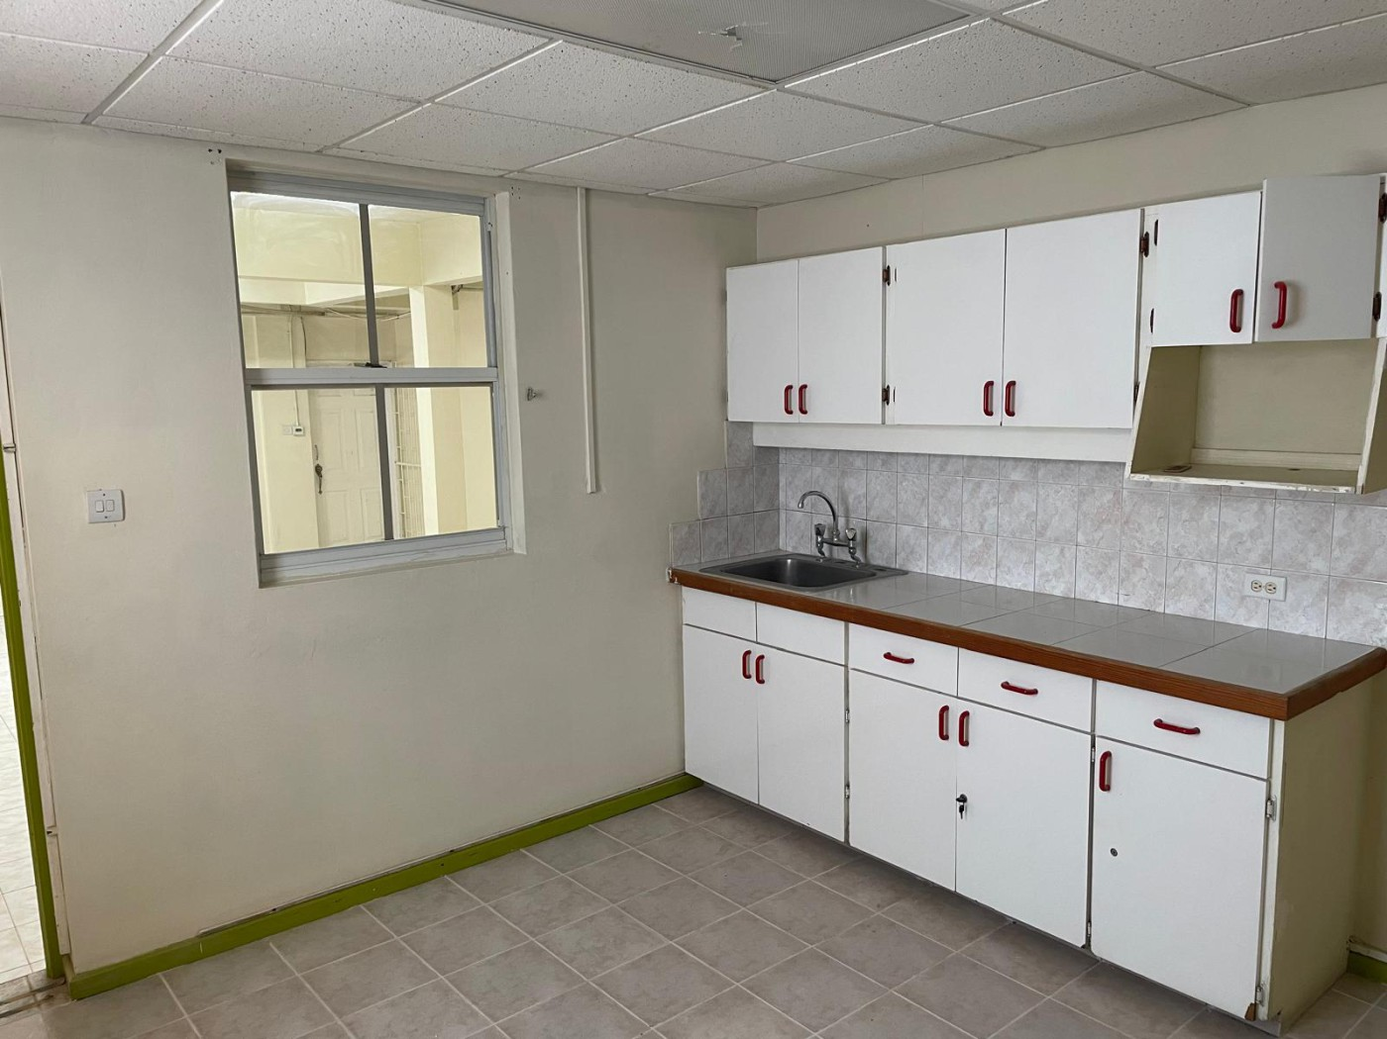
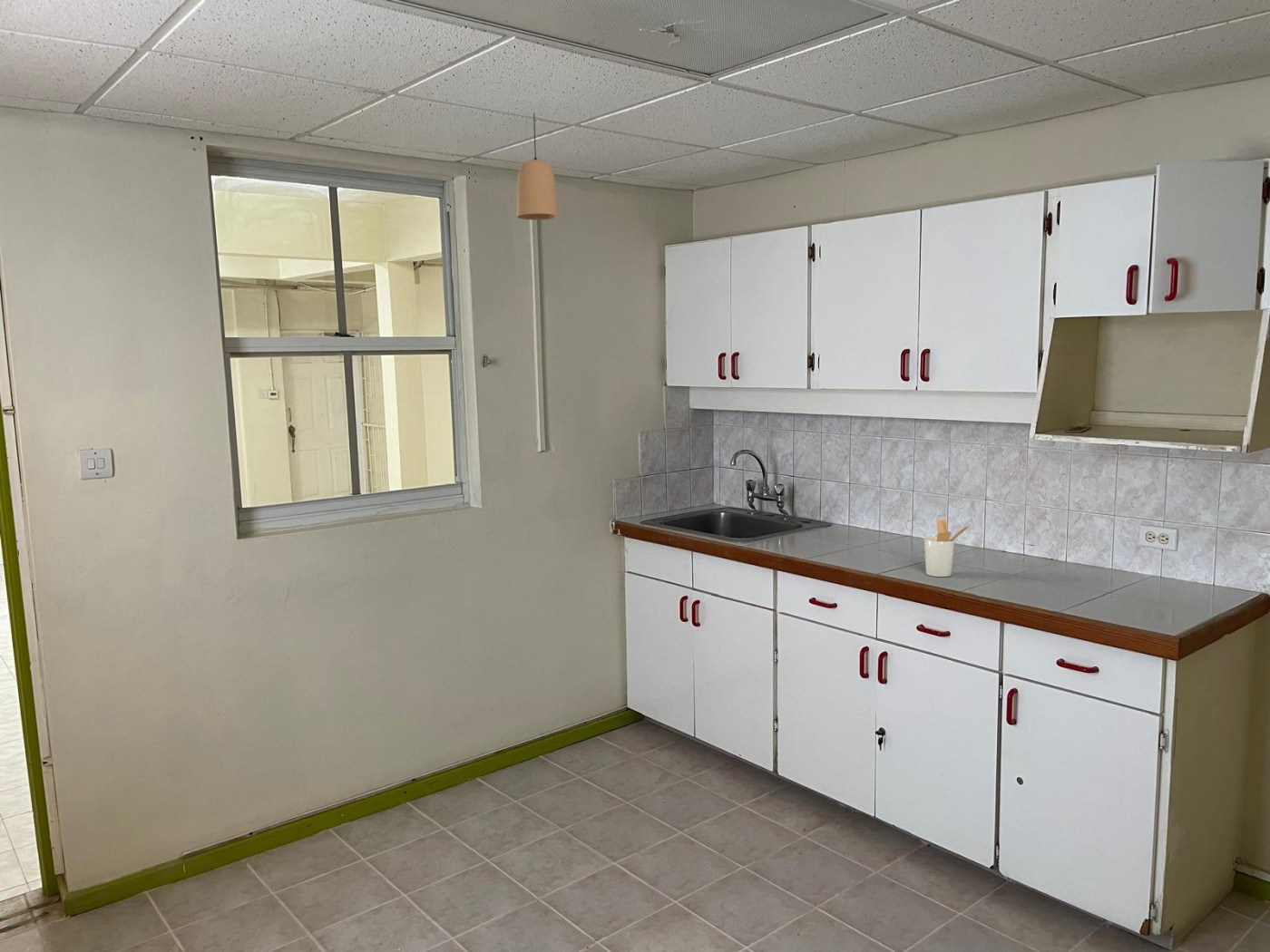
+ pendant light [516,112,559,221]
+ utensil holder [923,519,972,578]
